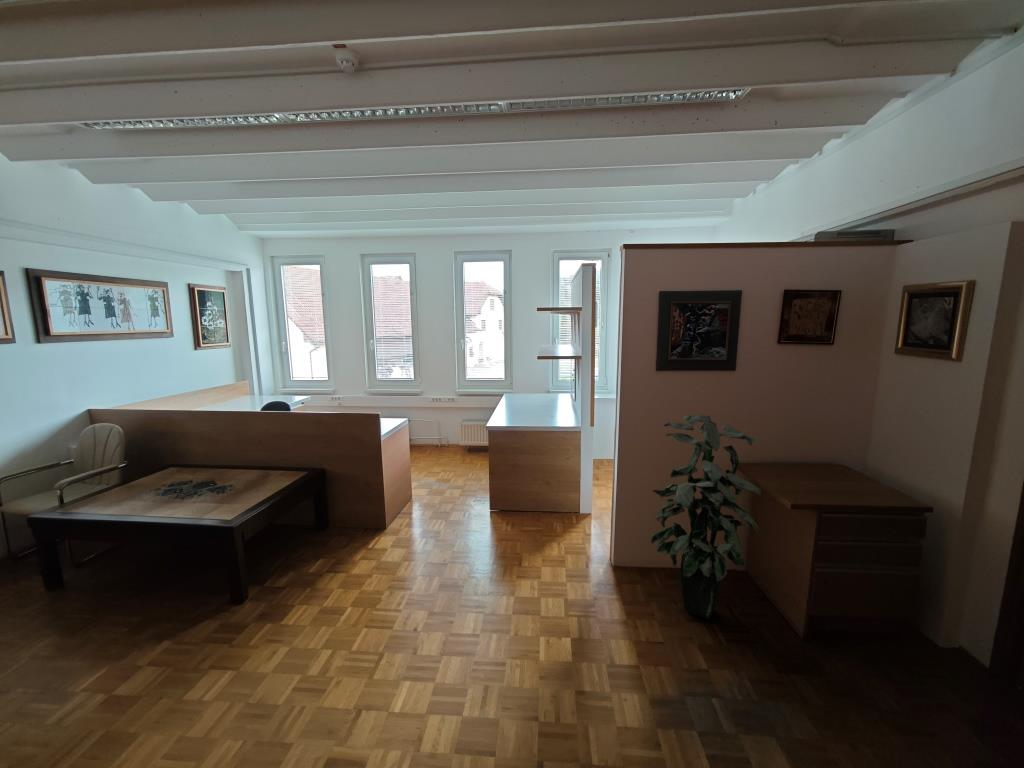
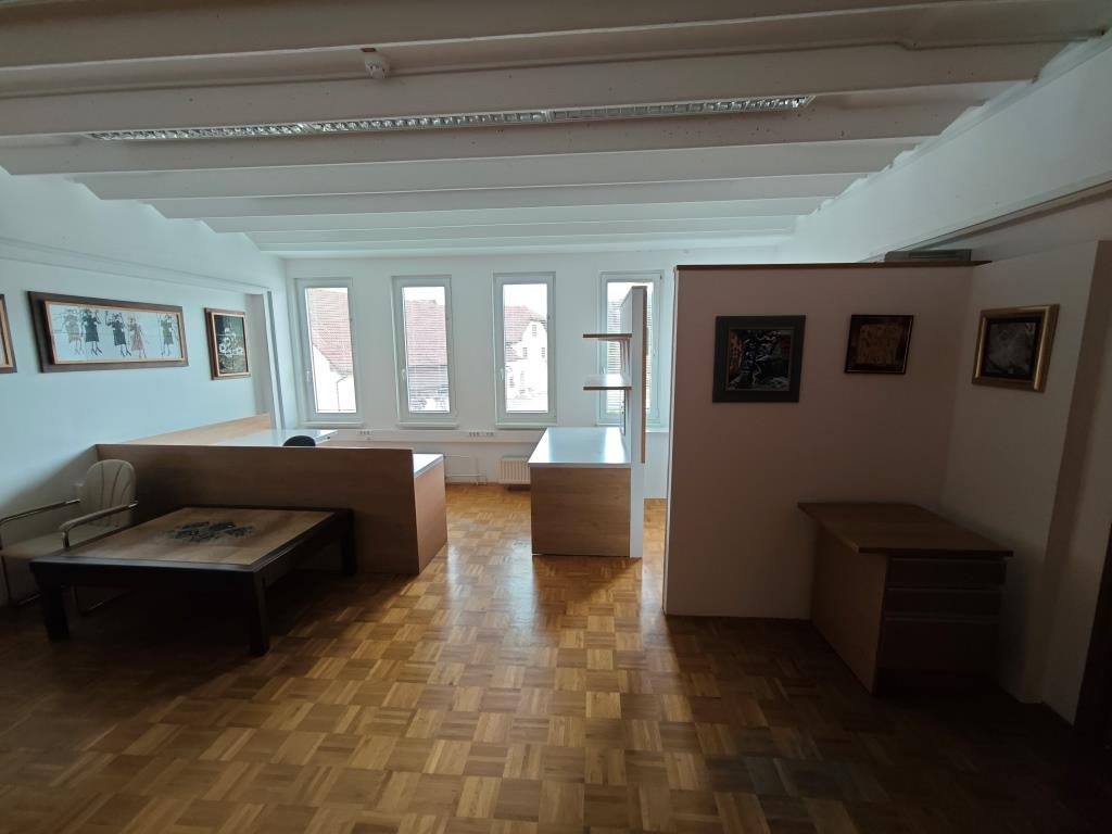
- indoor plant [650,414,763,620]
